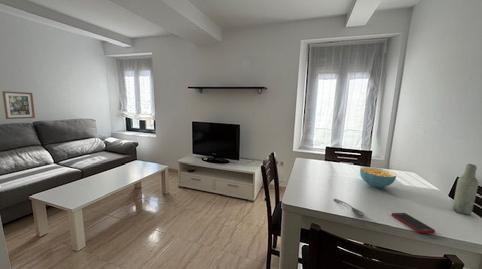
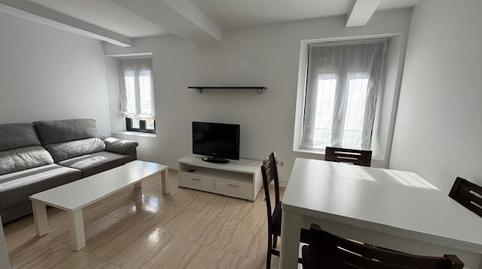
- cereal bowl [359,166,397,189]
- wall art [1,90,36,120]
- cell phone [390,212,436,234]
- bottle [452,163,480,215]
- soupspoon [333,198,366,217]
